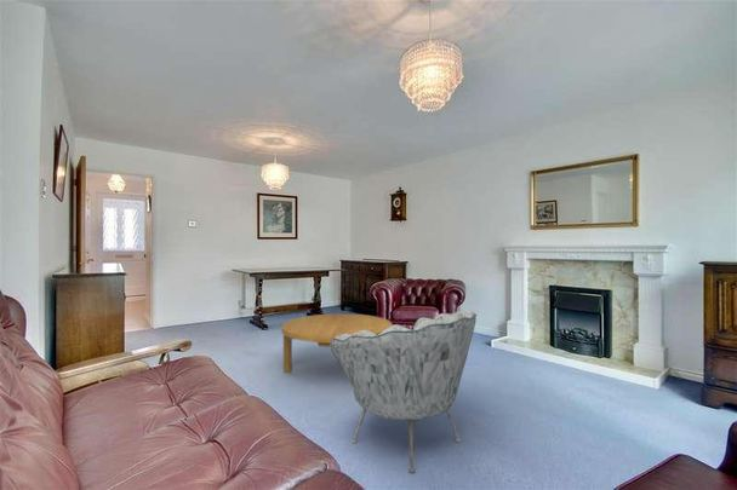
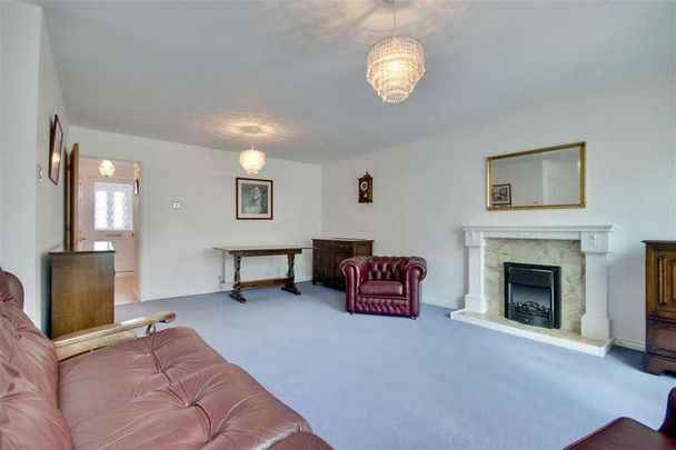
- armchair [330,310,478,474]
- coffee table [280,312,394,374]
